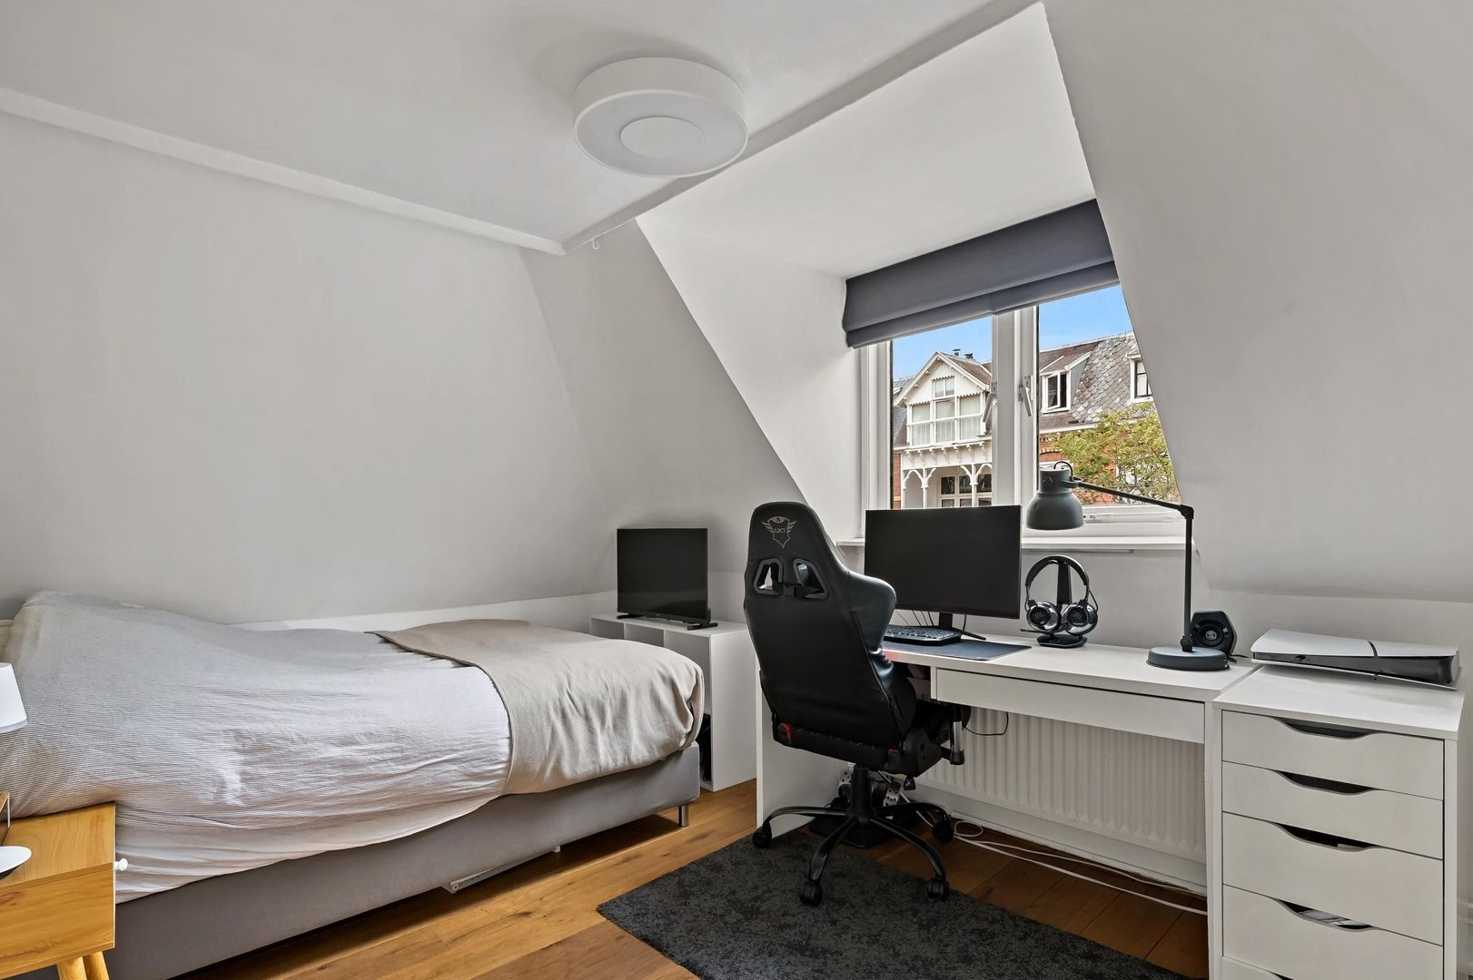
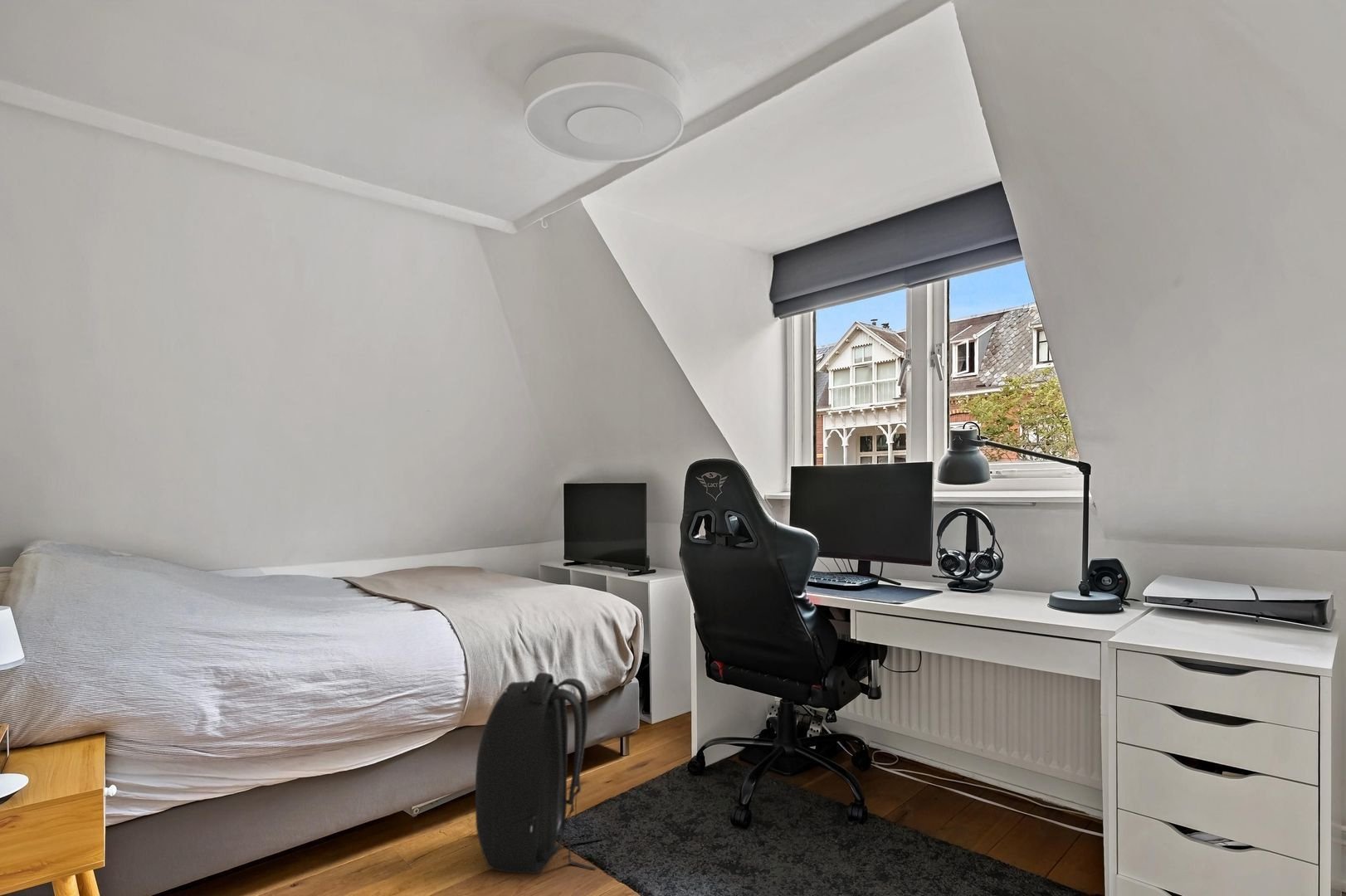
+ backpack [475,672,604,874]
